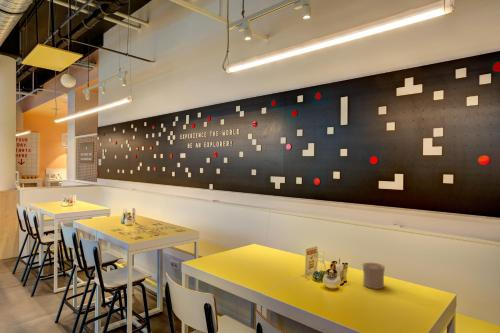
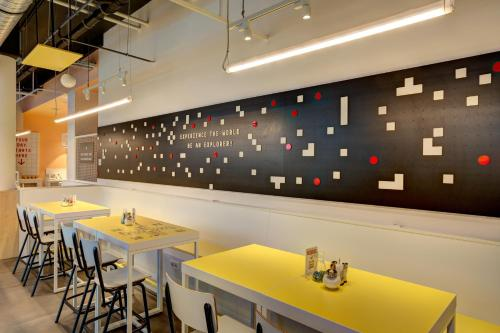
- cup [362,262,386,290]
